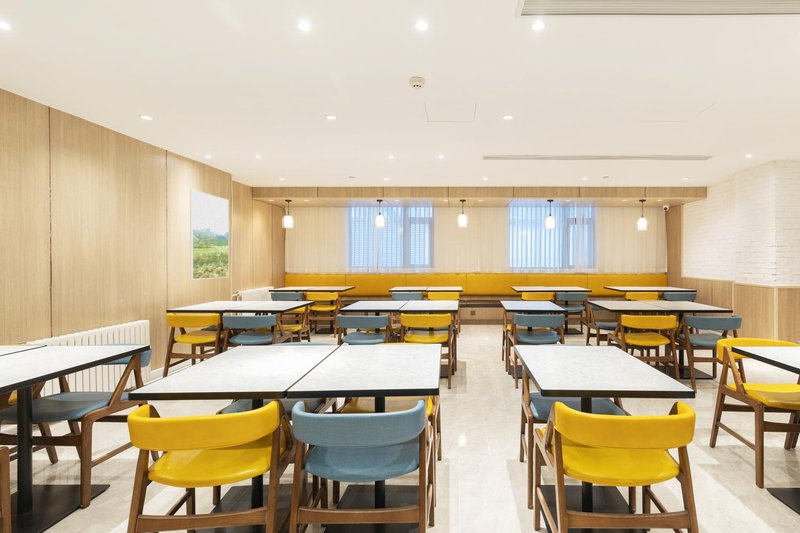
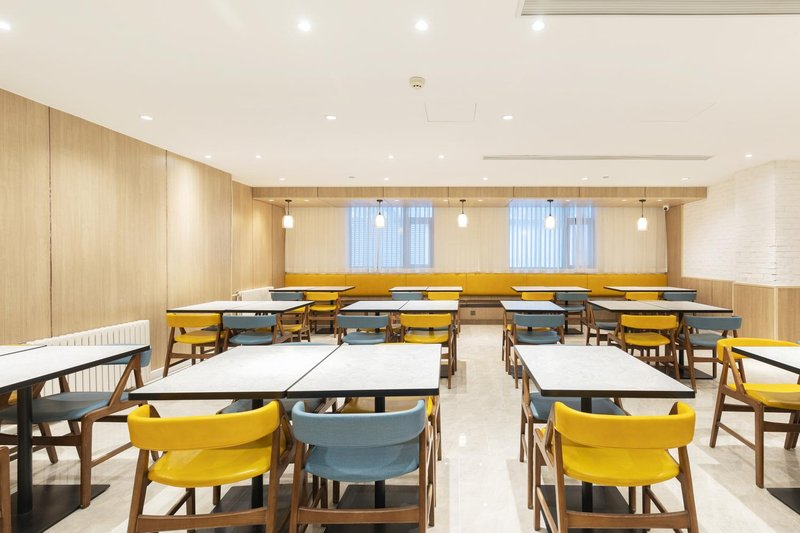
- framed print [189,189,230,280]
